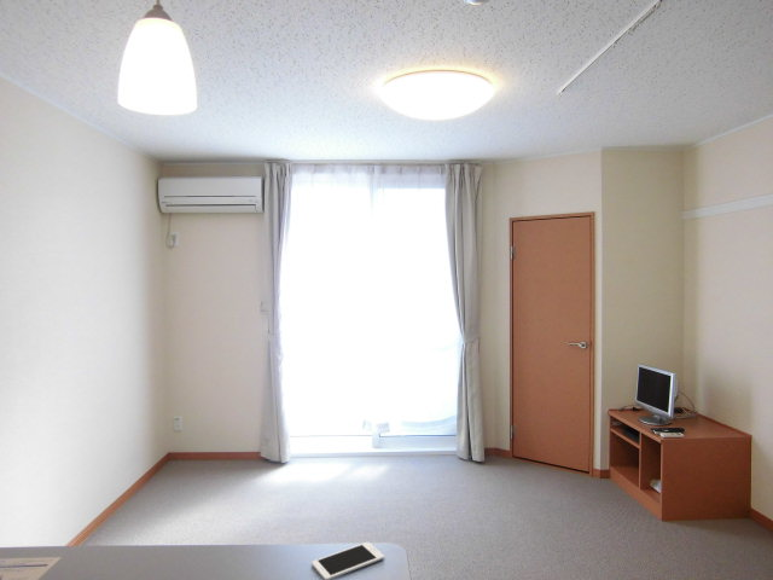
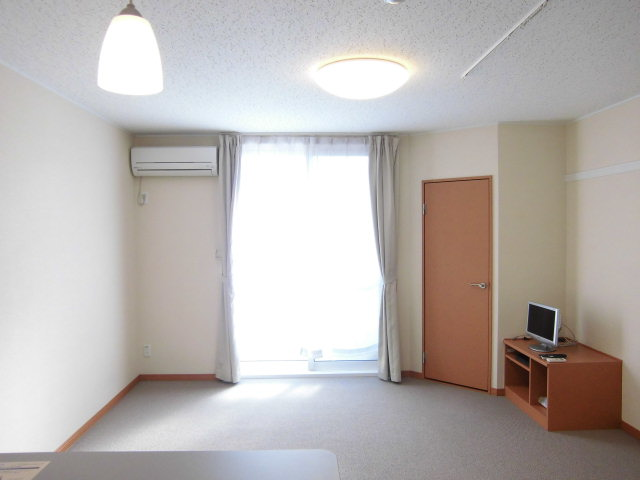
- cell phone [310,541,385,580]
